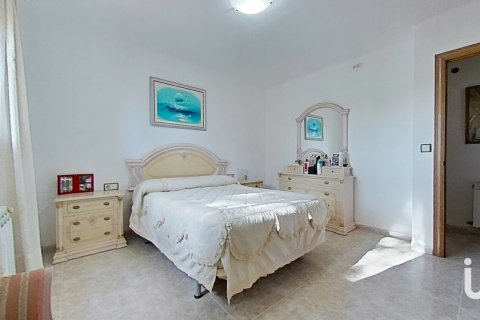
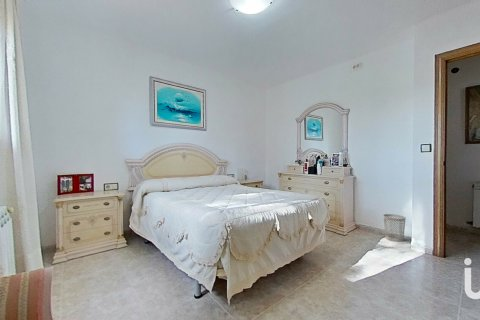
+ wastebasket [382,213,407,243]
